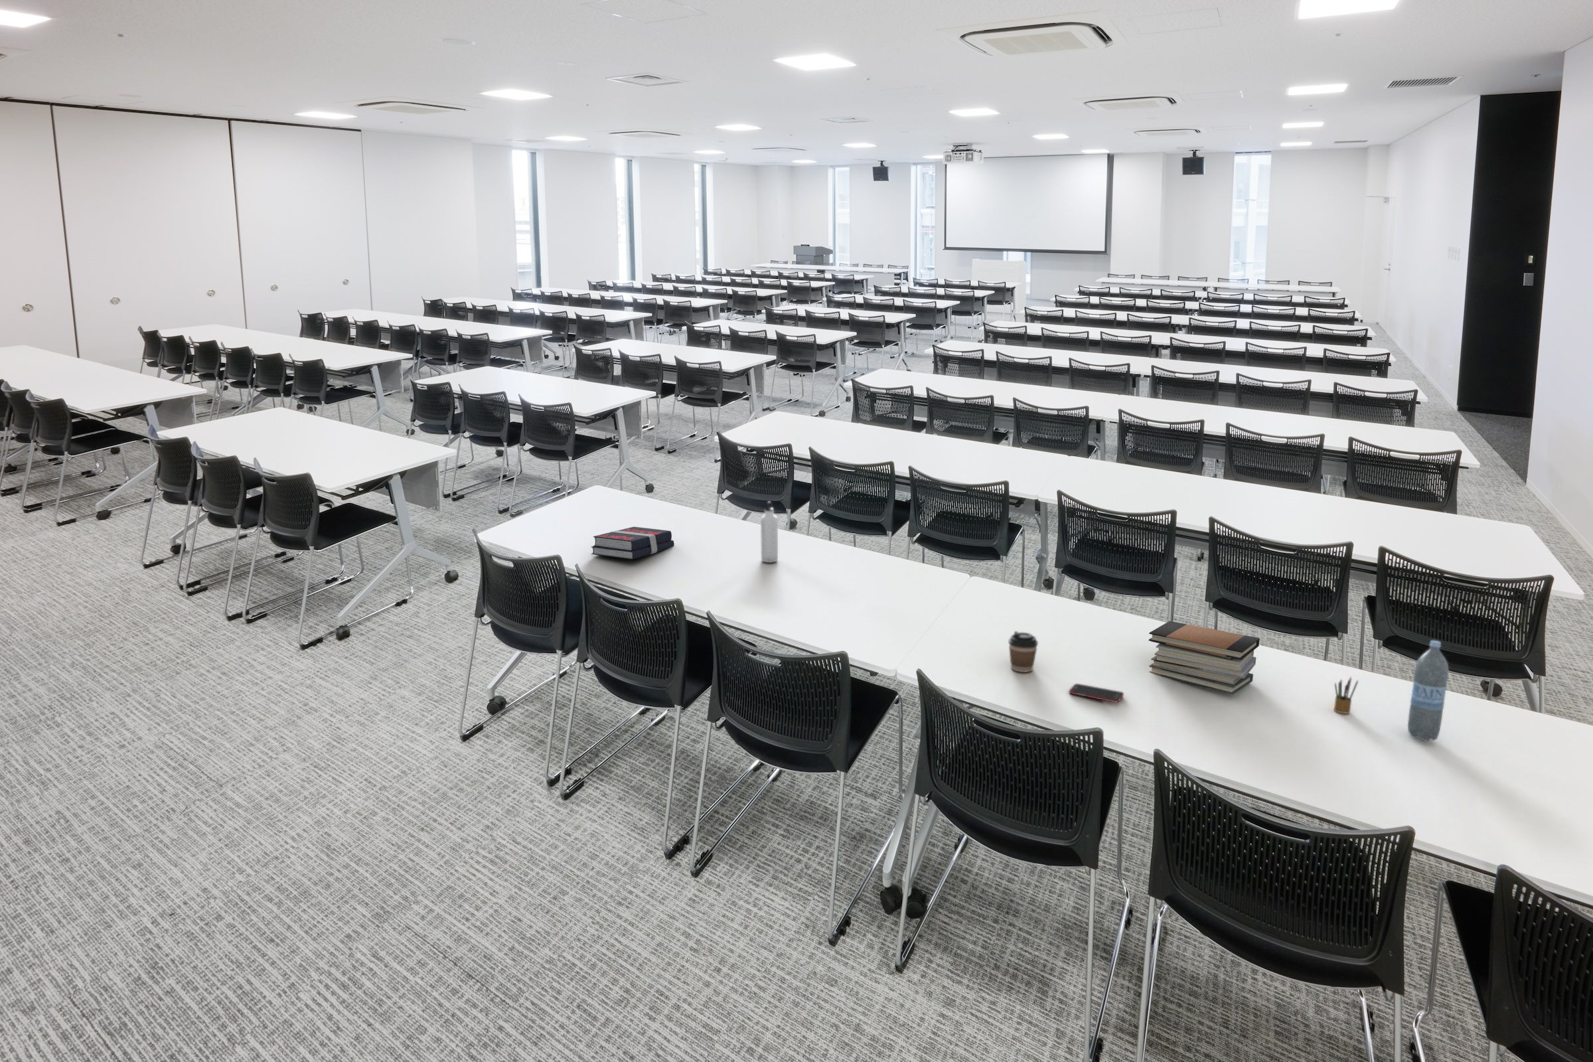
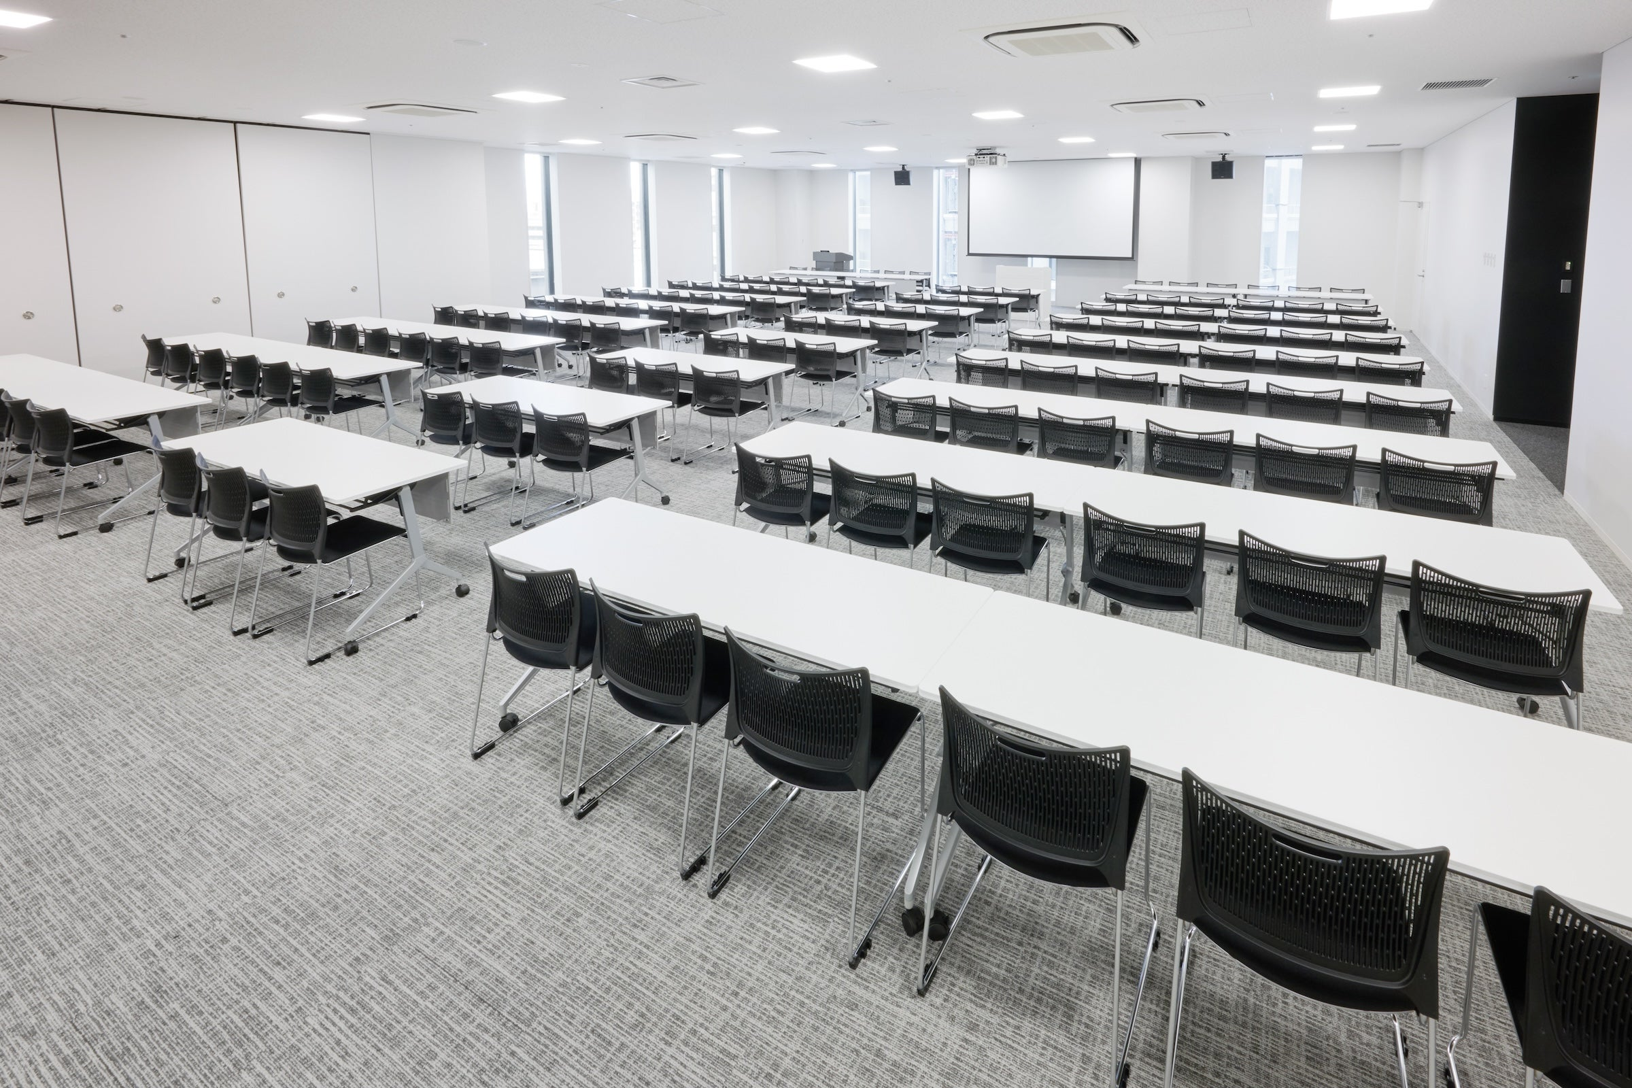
- water bottle [1407,640,1448,742]
- book stack [1149,621,1260,695]
- coffee cup [1007,631,1038,673]
- water bottle [760,501,779,563]
- cell phone [1069,683,1125,703]
- book [590,526,676,561]
- pencil box [1333,676,1358,715]
